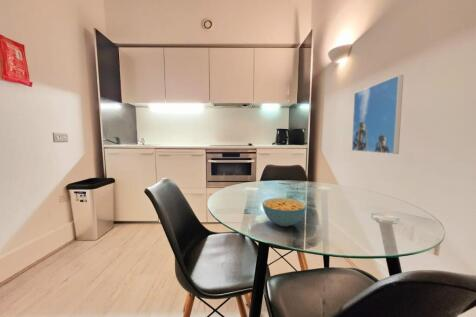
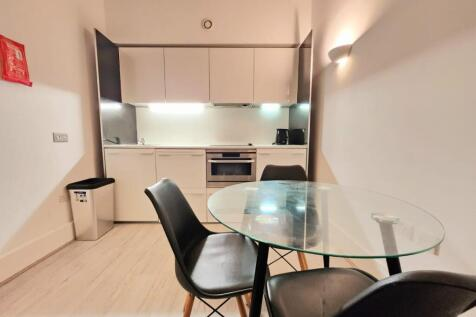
- cereal bowl [261,197,307,227]
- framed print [351,74,404,155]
